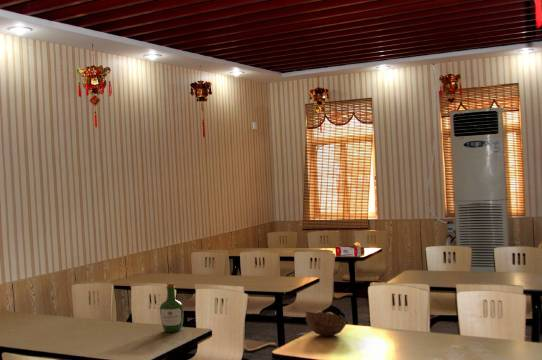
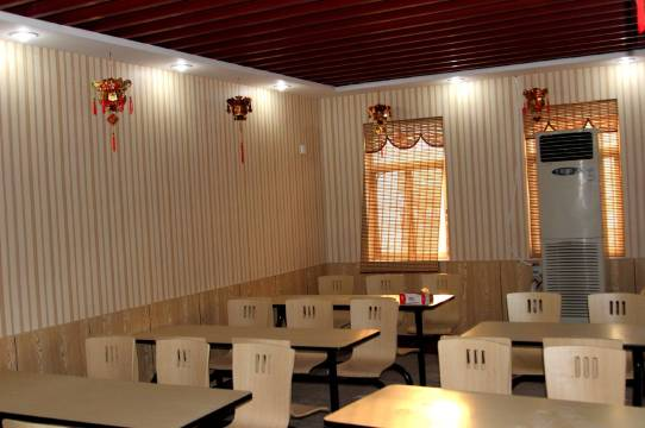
- wine bottle [159,282,185,333]
- bowl [305,310,348,337]
